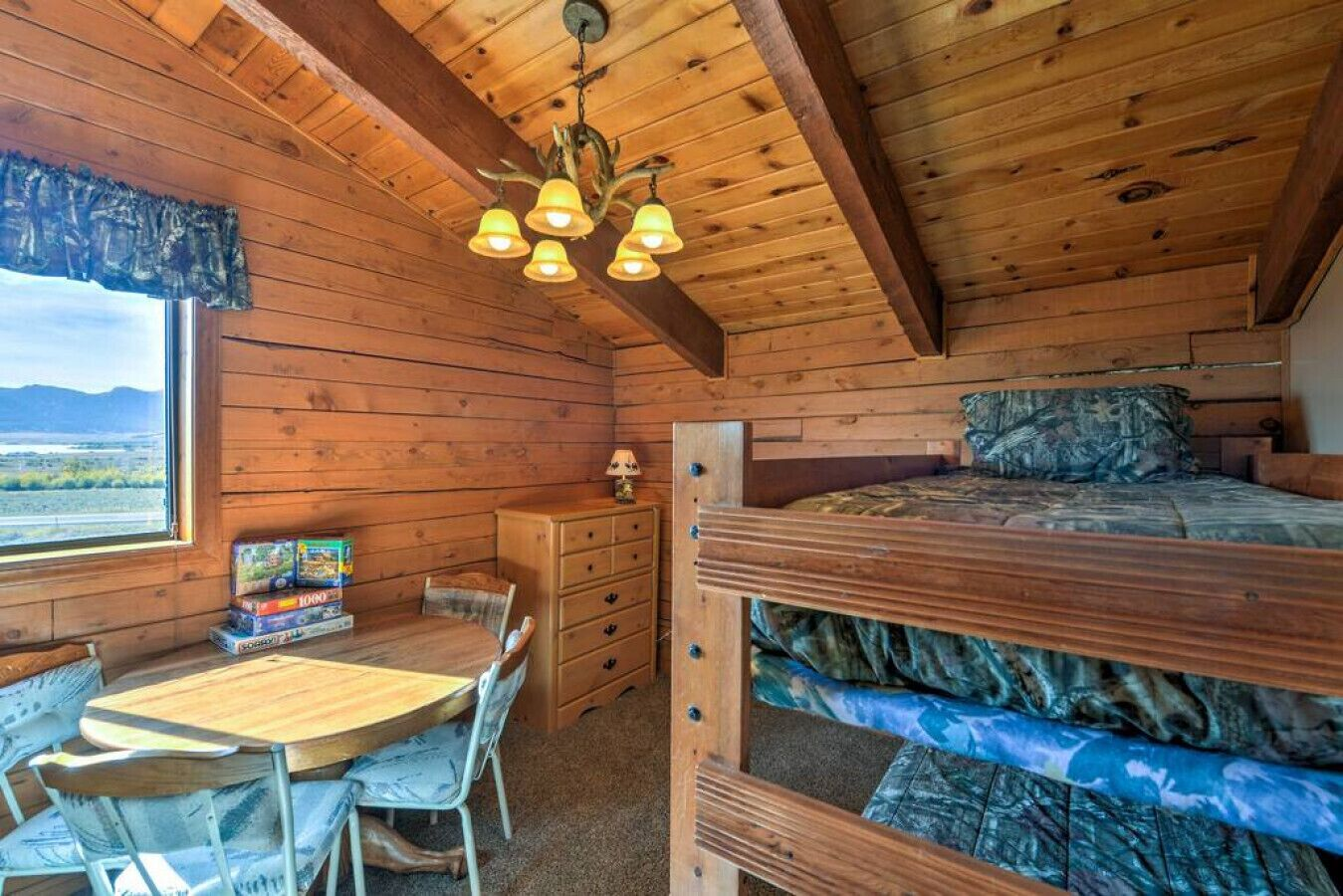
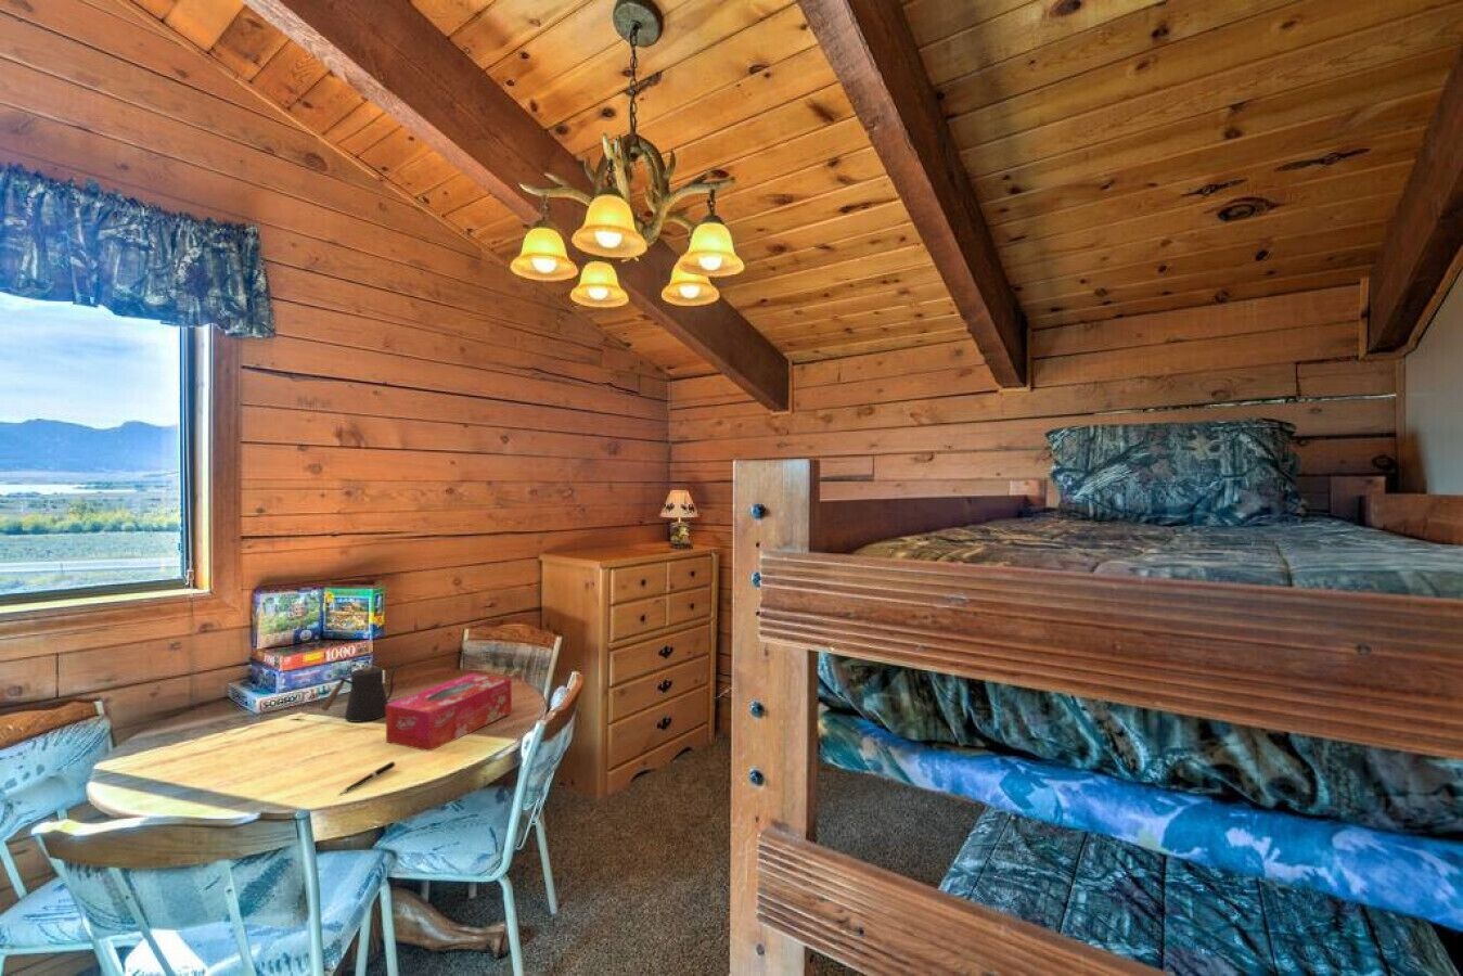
+ kettle [320,661,404,723]
+ pen [338,760,397,796]
+ tissue box [385,672,513,753]
